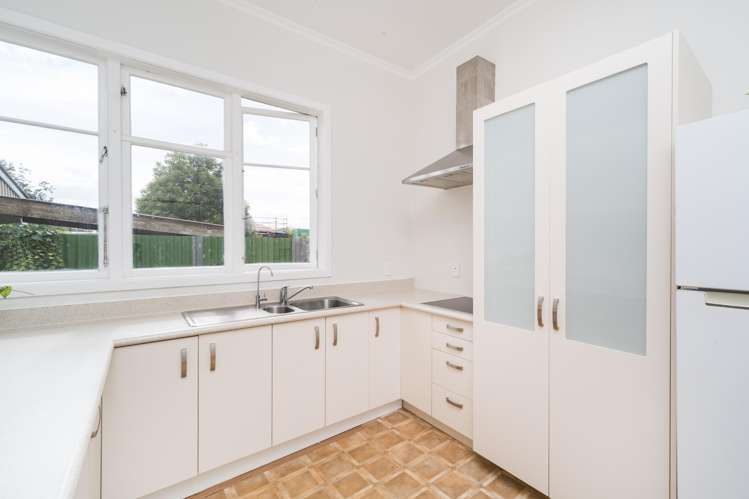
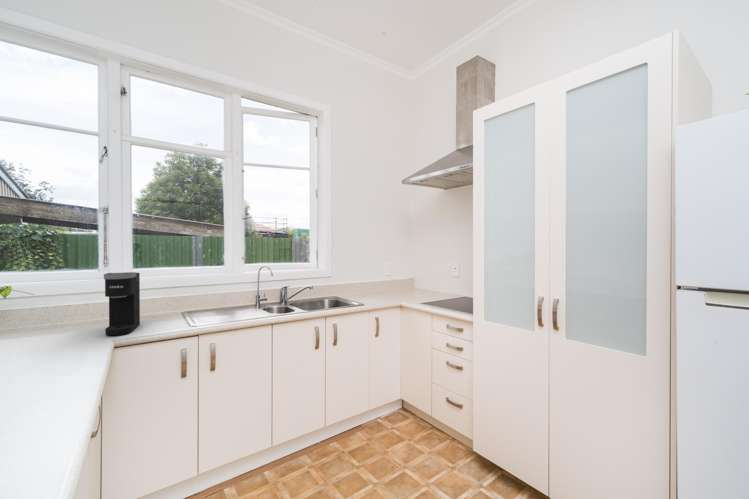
+ coffee maker [103,271,141,337]
